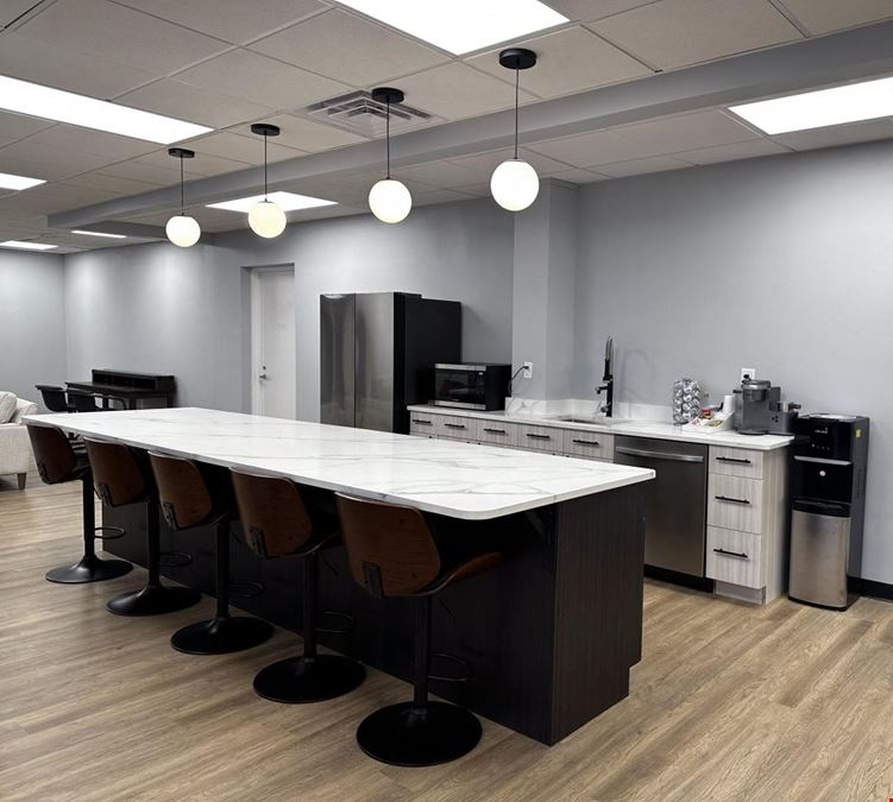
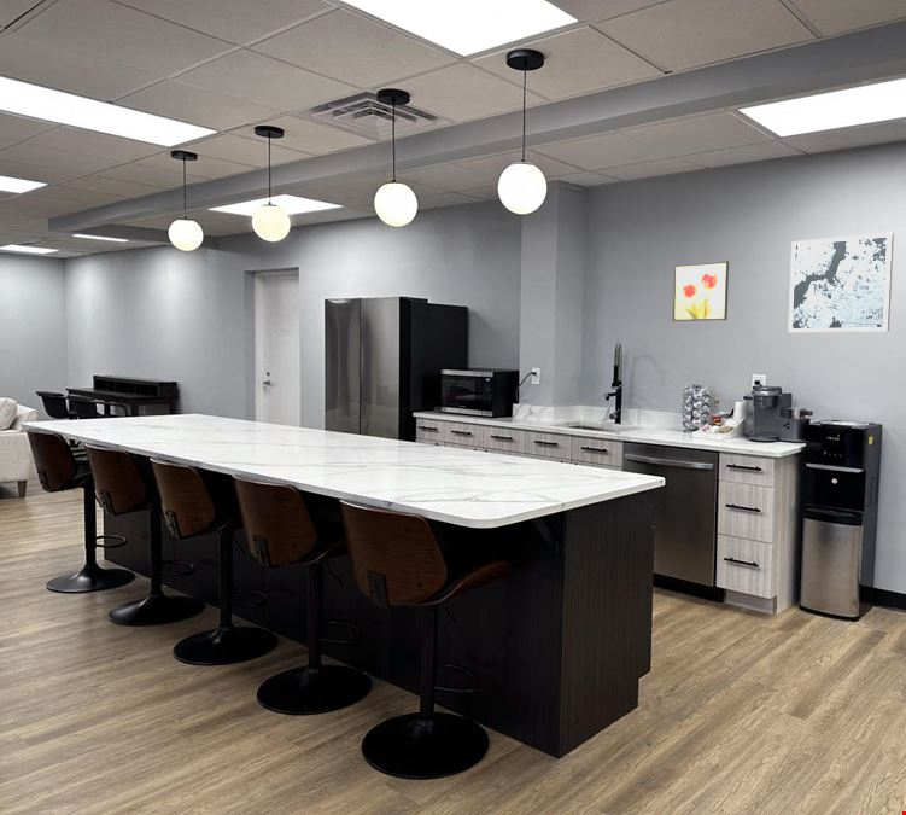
+ wall art [787,232,895,333]
+ wall art [671,260,730,322]
